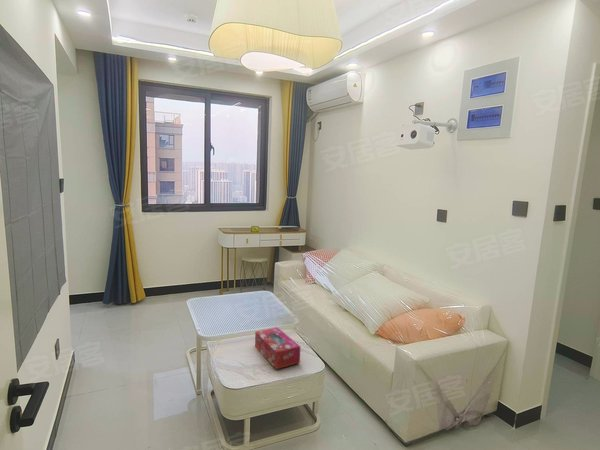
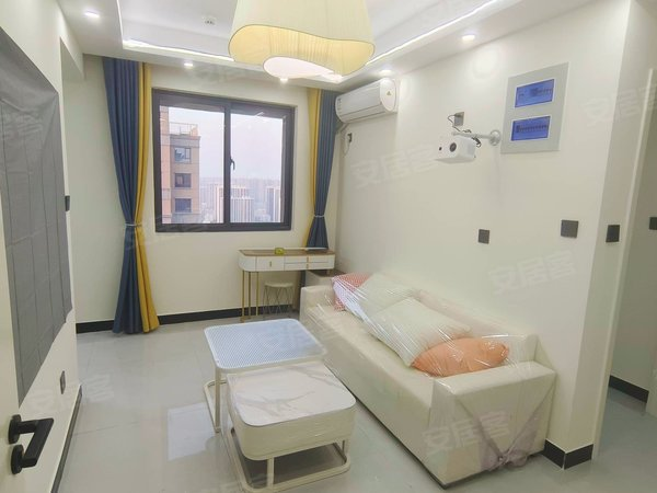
- tissue box [254,326,302,370]
